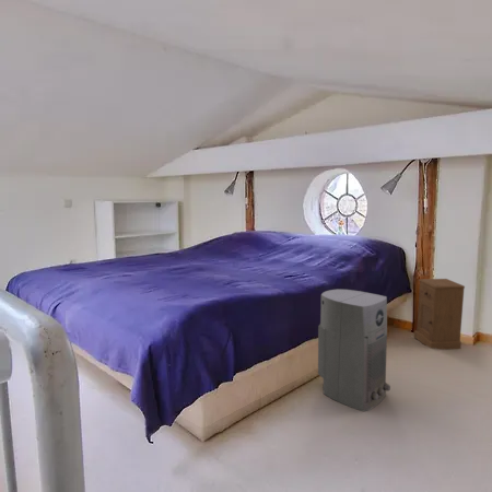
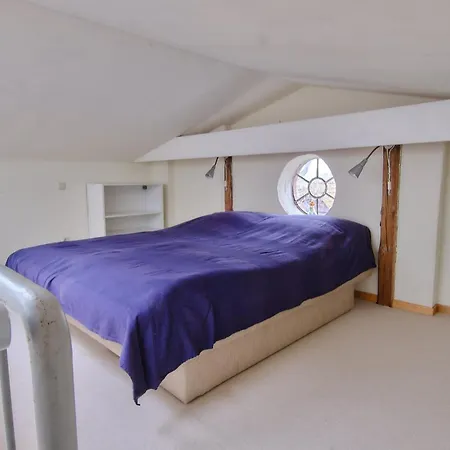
- nightstand [413,278,466,351]
- air purifier [317,289,391,412]
